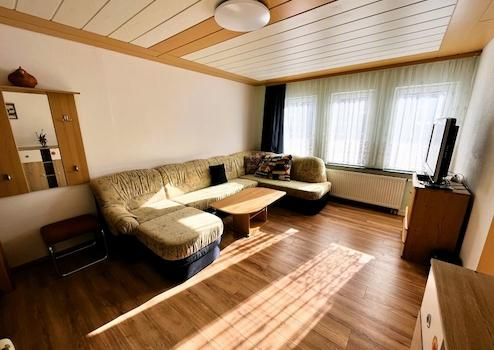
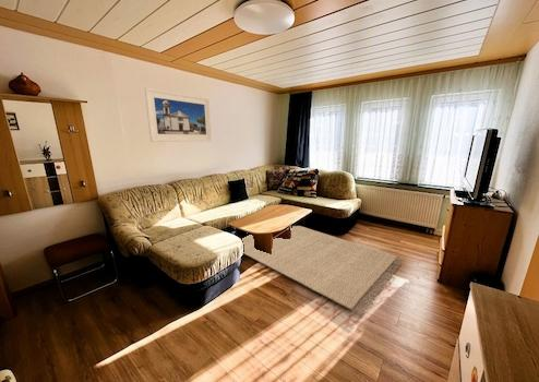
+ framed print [144,87,213,143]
+ rug [241,225,405,315]
